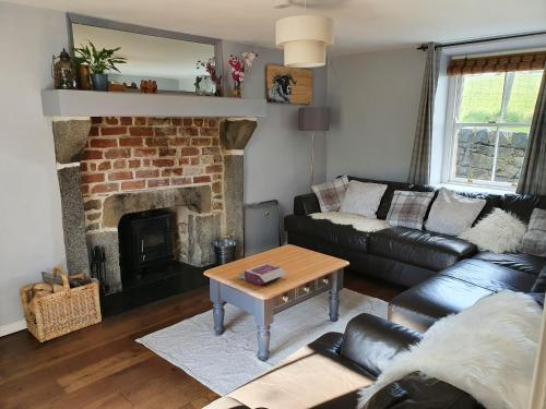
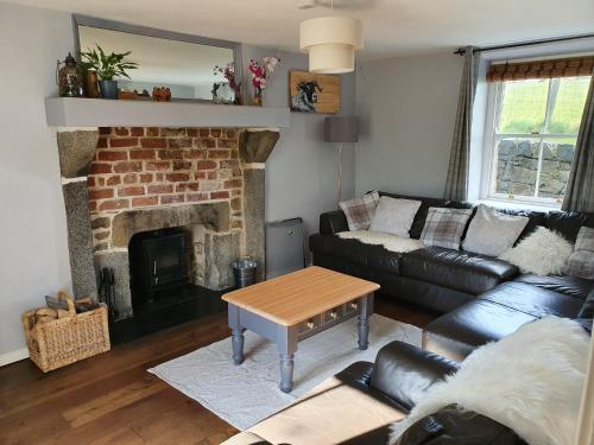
- book [238,262,287,286]
